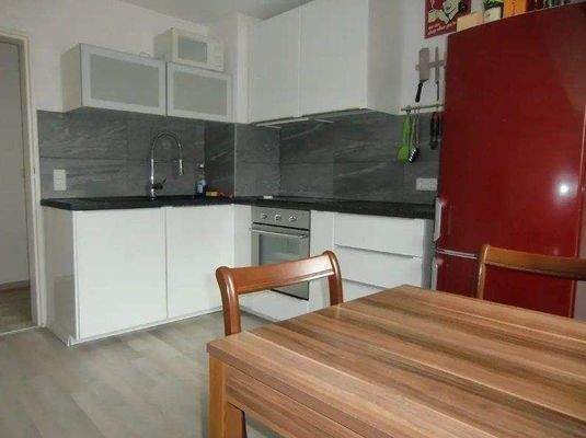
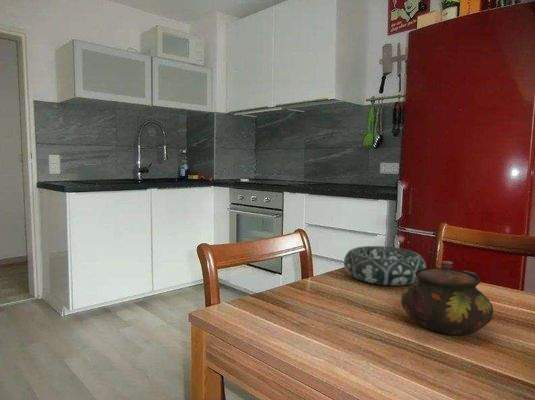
+ decorative bowl [343,245,427,286]
+ teapot [400,260,494,336]
